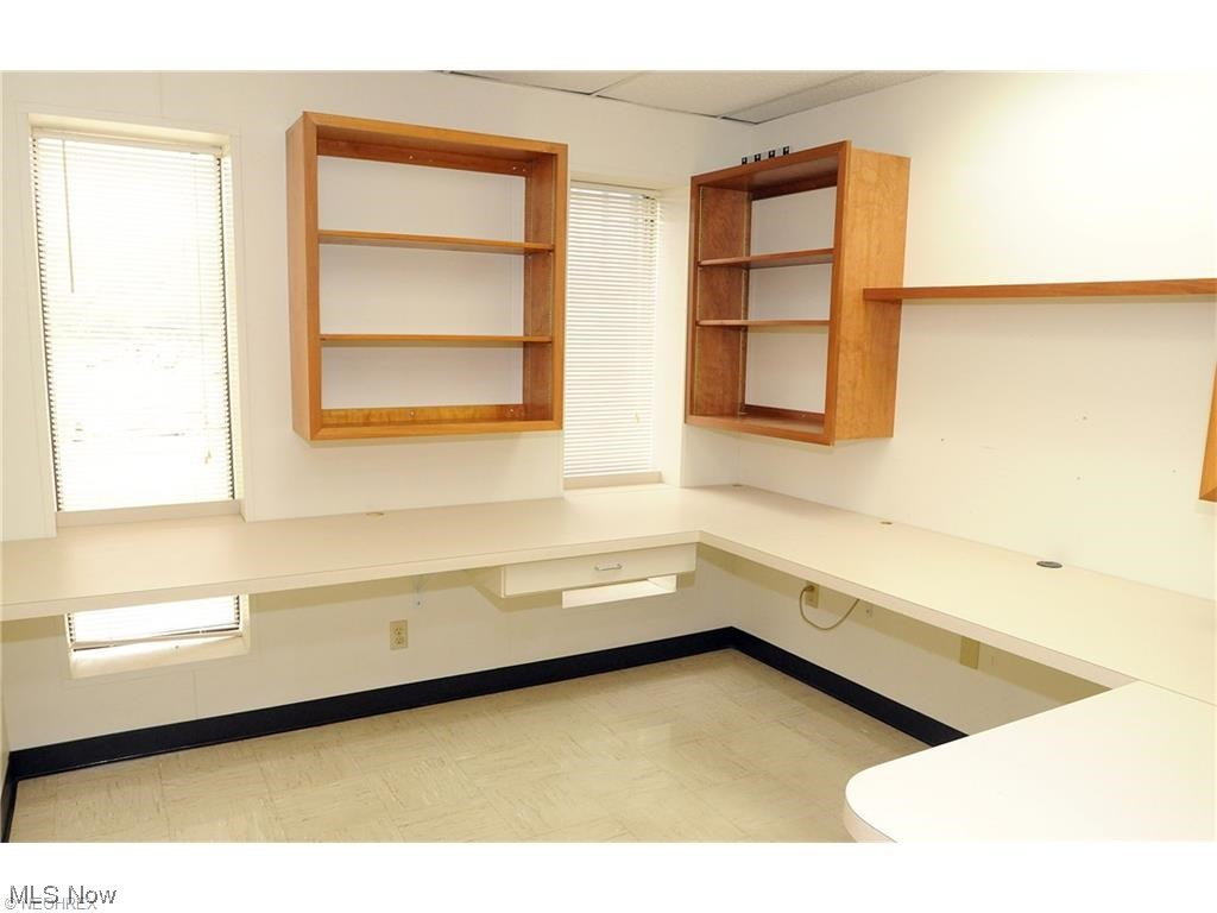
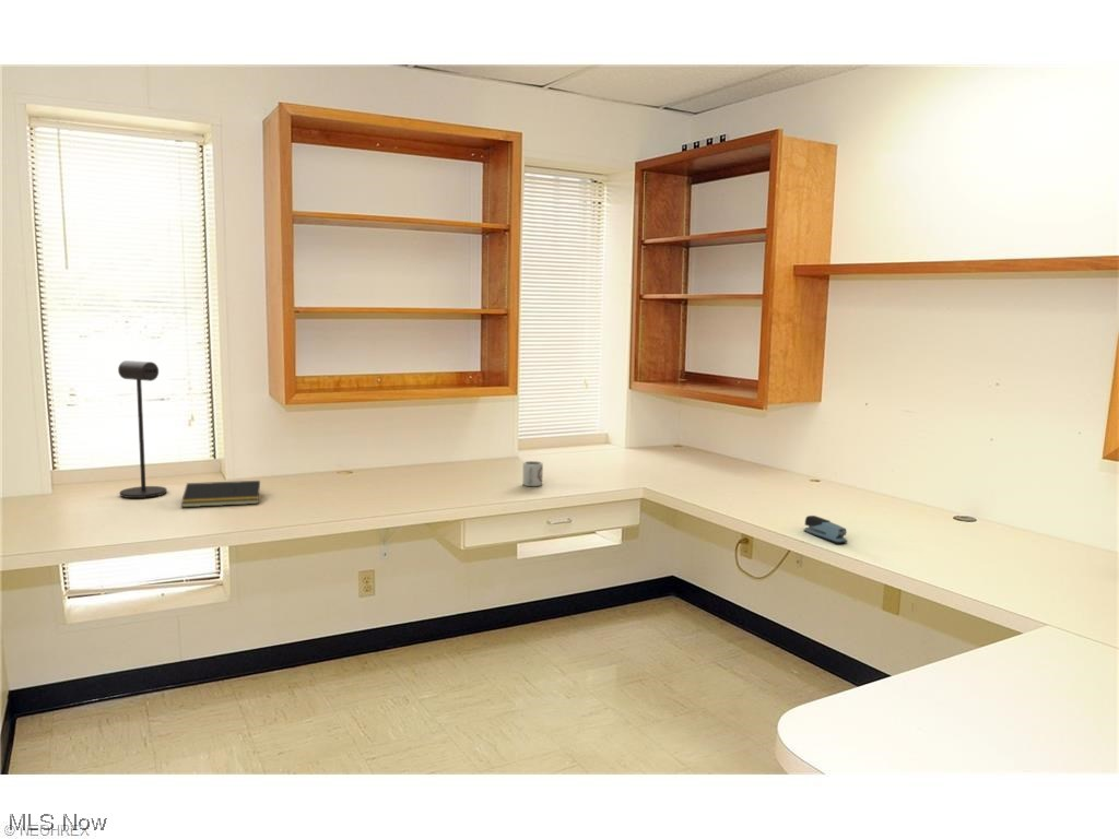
+ desk lamp [117,359,168,499]
+ cup [521,460,544,487]
+ stapler [802,515,848,544]
+ notepad [180,480,261,508]
